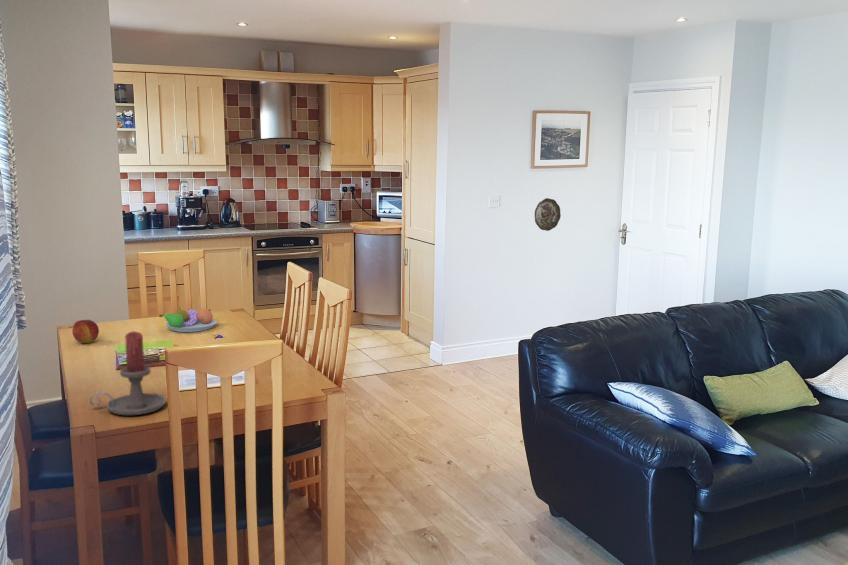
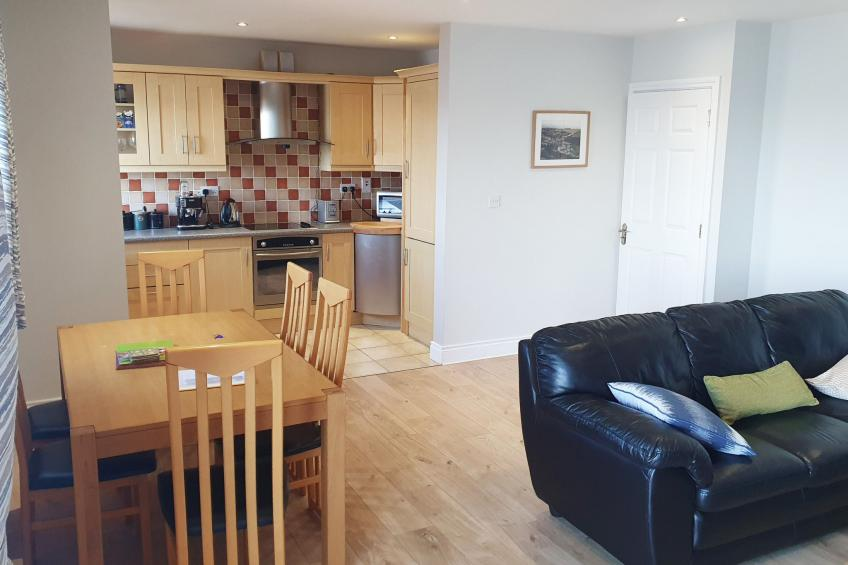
- candle holder [88,330,167,416]
- apple [71,319,100,344]
- fruit bowl [158,306,218,333]
- decorative plate [534,197,562,232]
